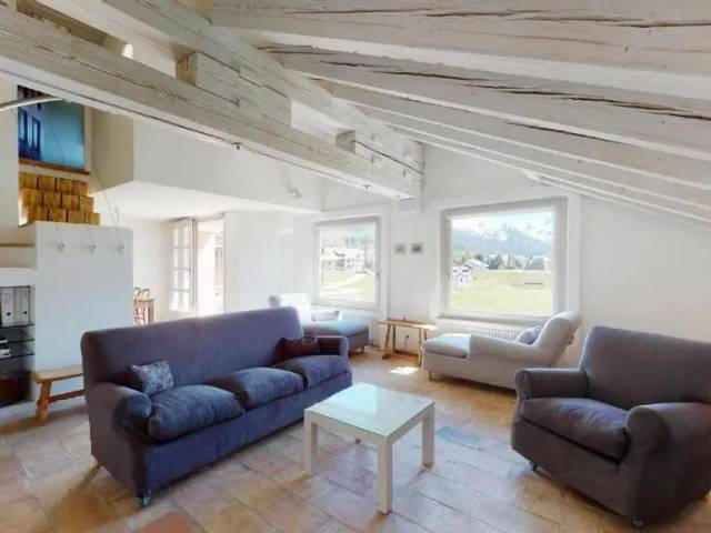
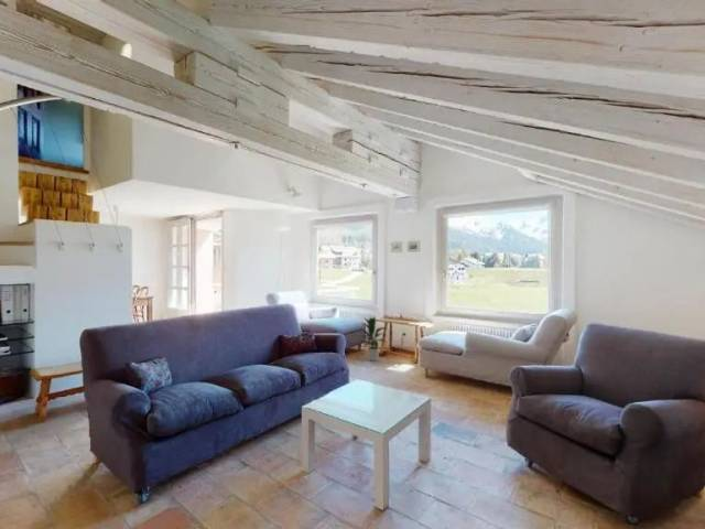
+ indoor plant [354,316,389,363]
